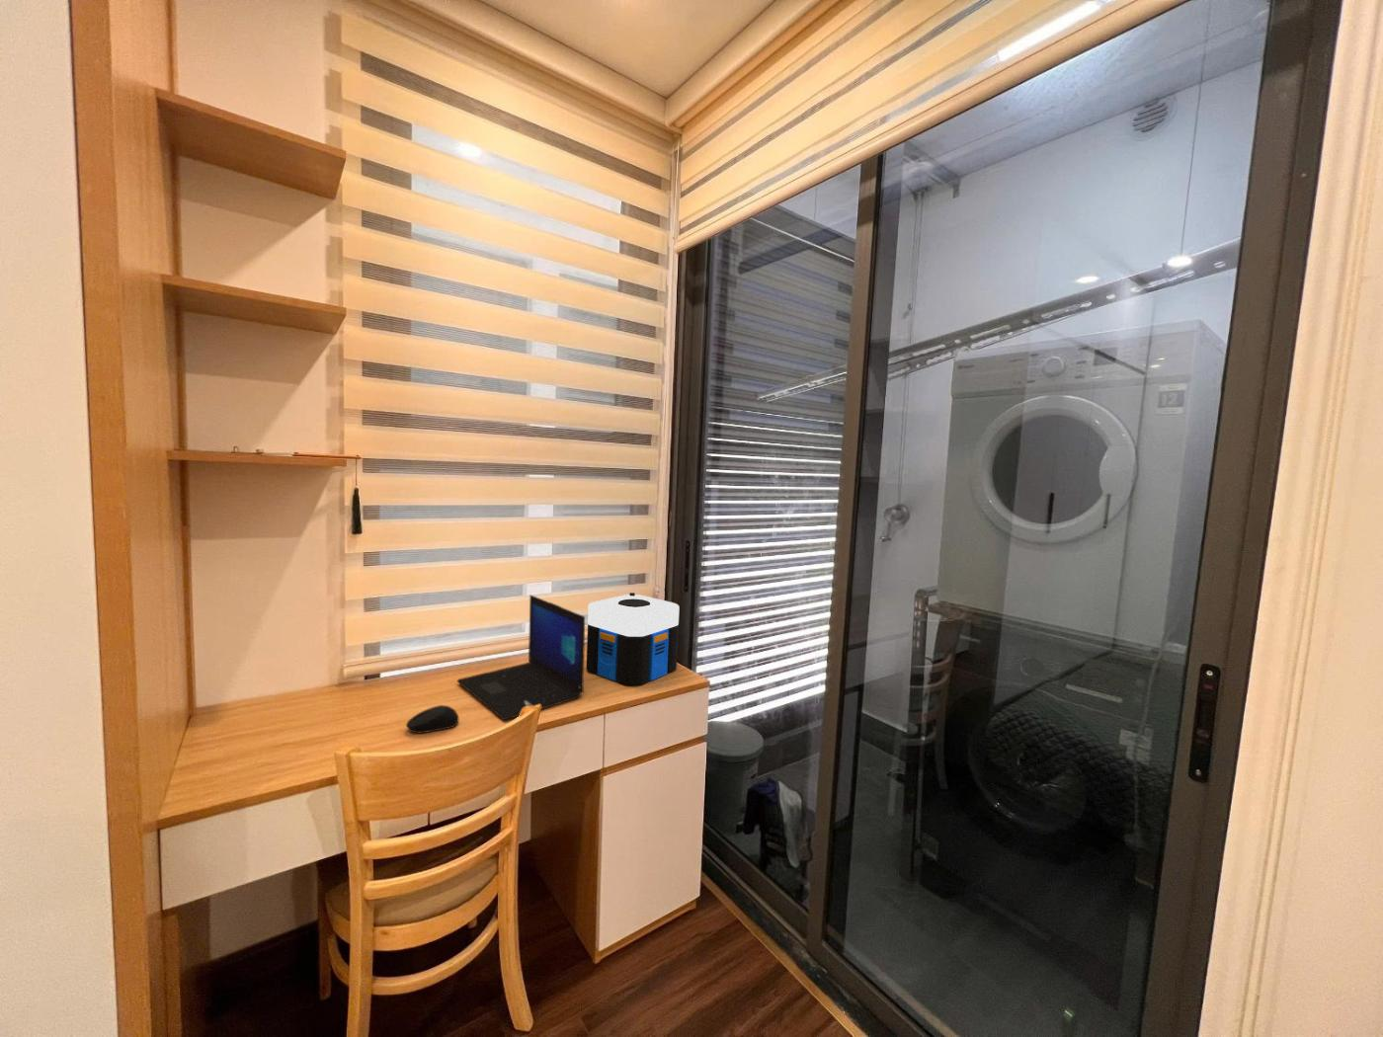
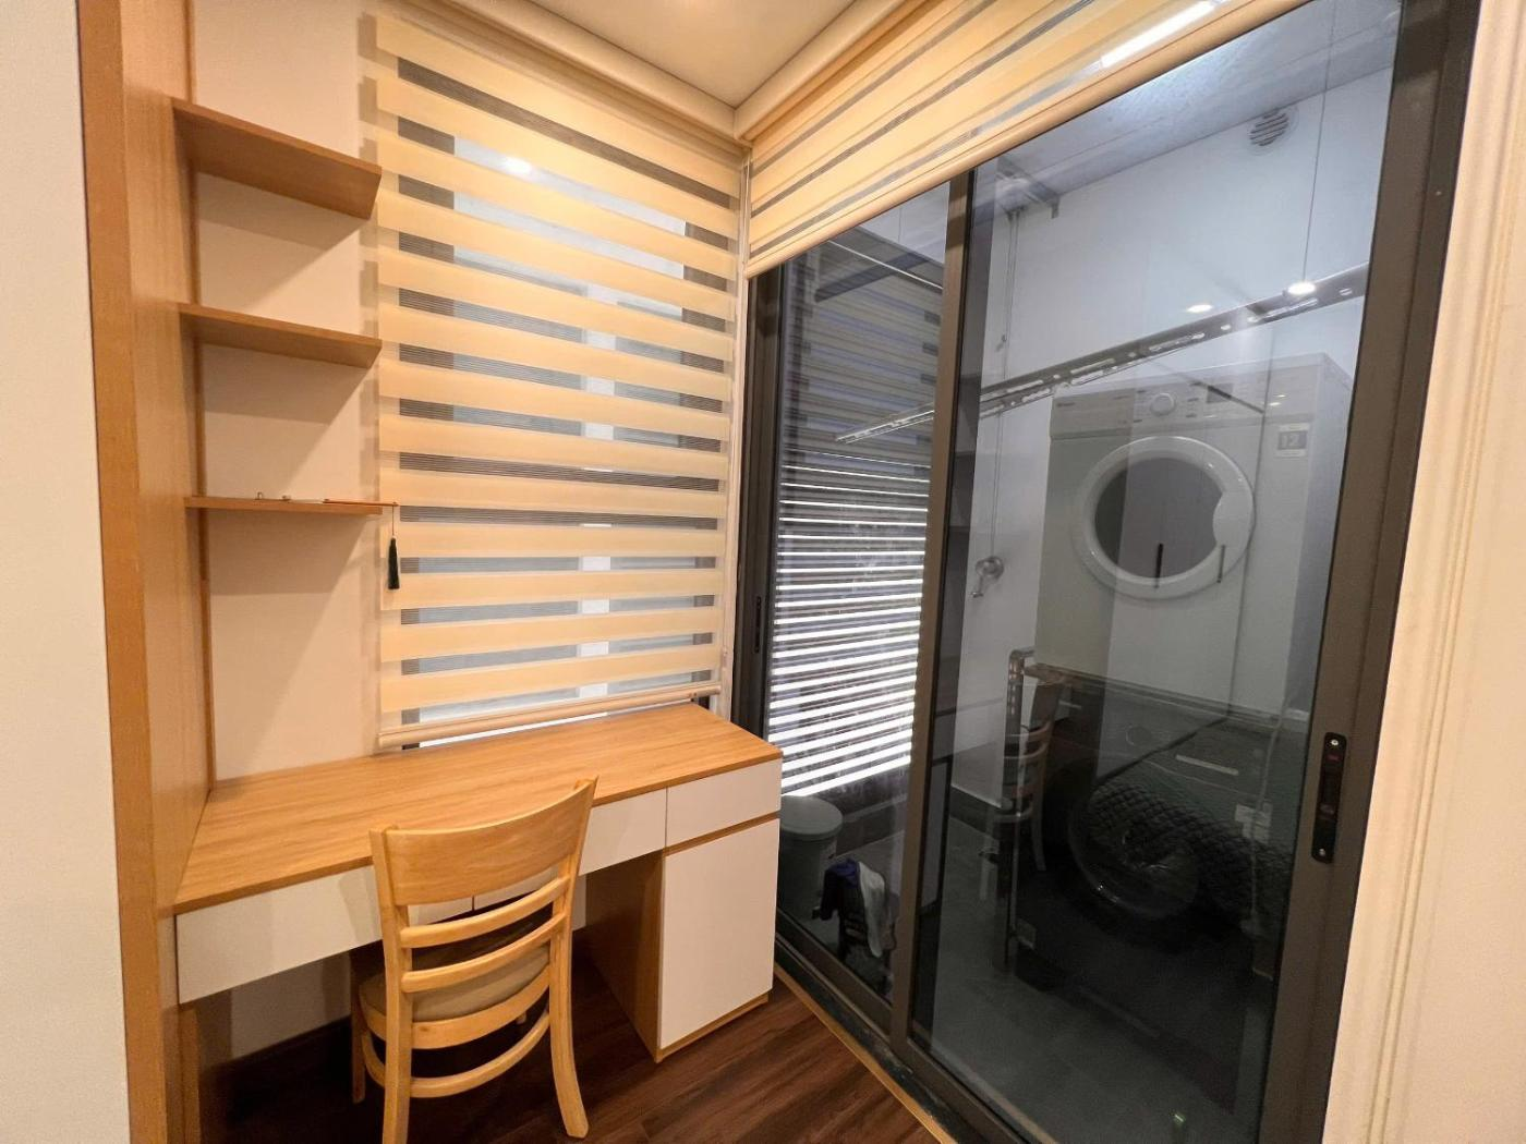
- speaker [585,591,681,686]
- computer mouse [406,704,460,734]
- laptop [456,594,586,721]
